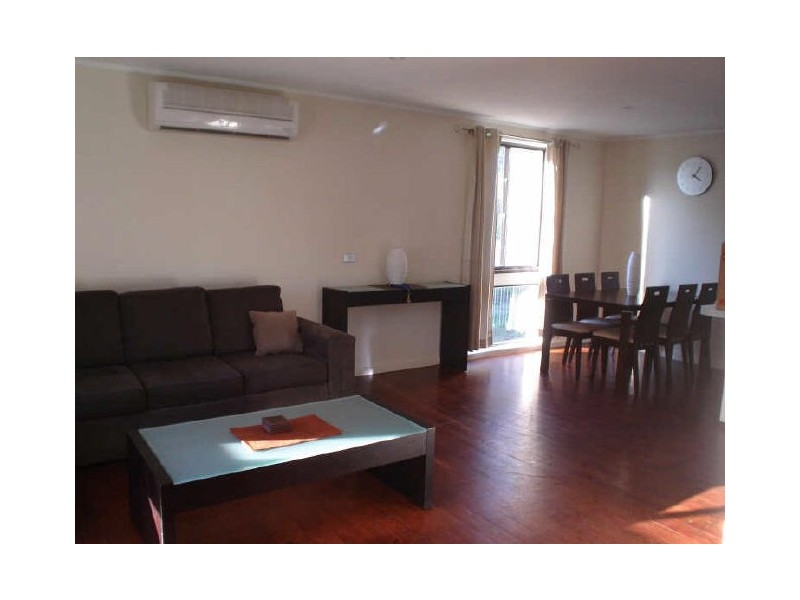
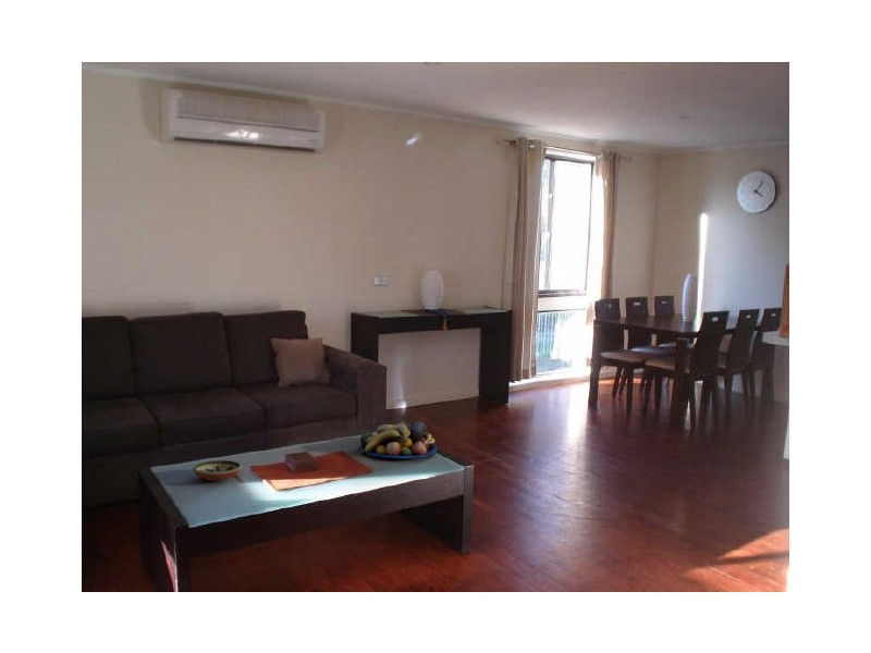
+ decorative bowl [192,459,243,482]
+ fruit bowl [358,420,439,459]
